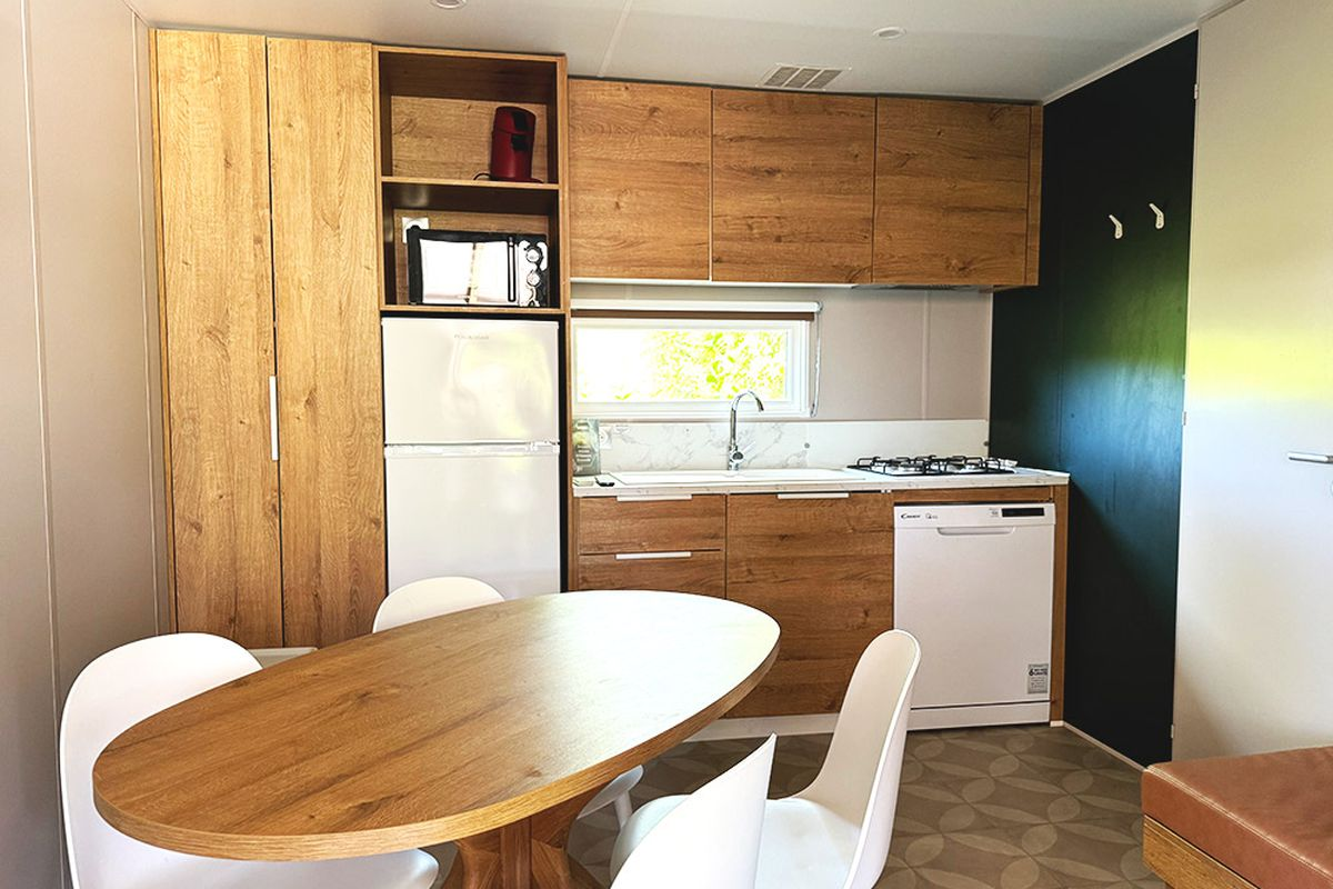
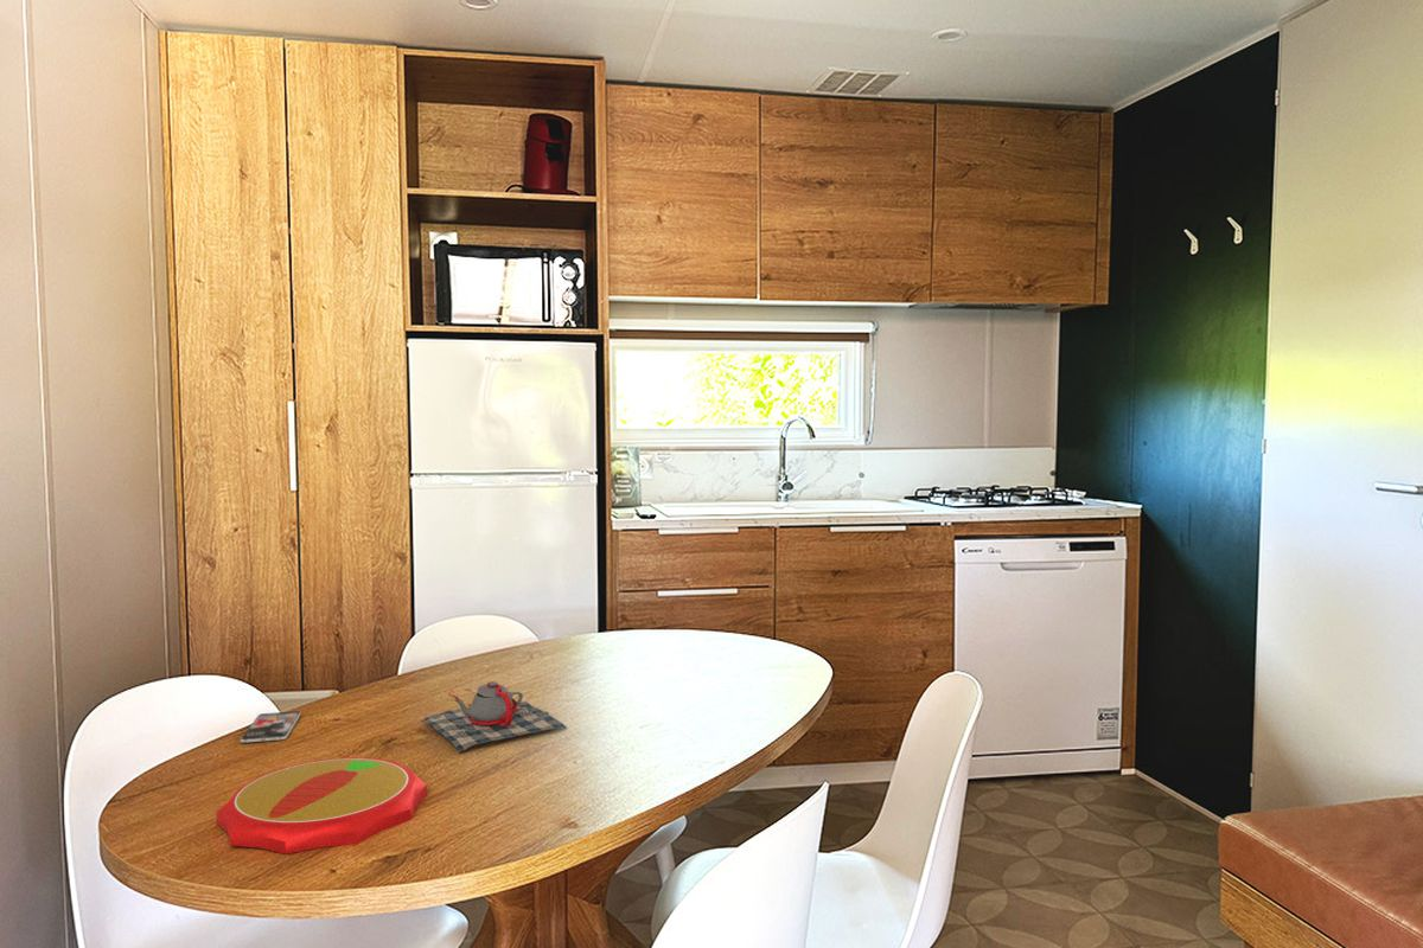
+ plate [216,756,428,854]
+ teapot [421,680,568,754]
+ smartphone [240,710,302,744]
